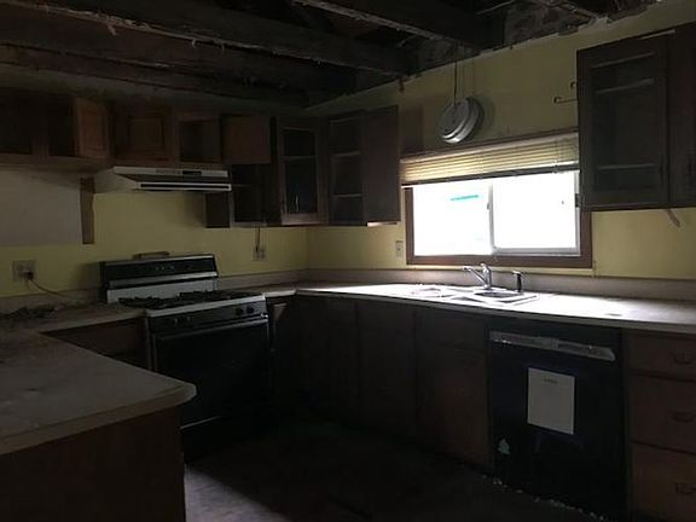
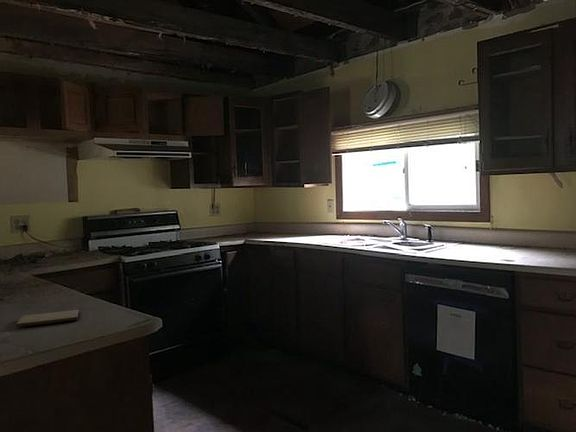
+ cutting board [15,309,81,328]
